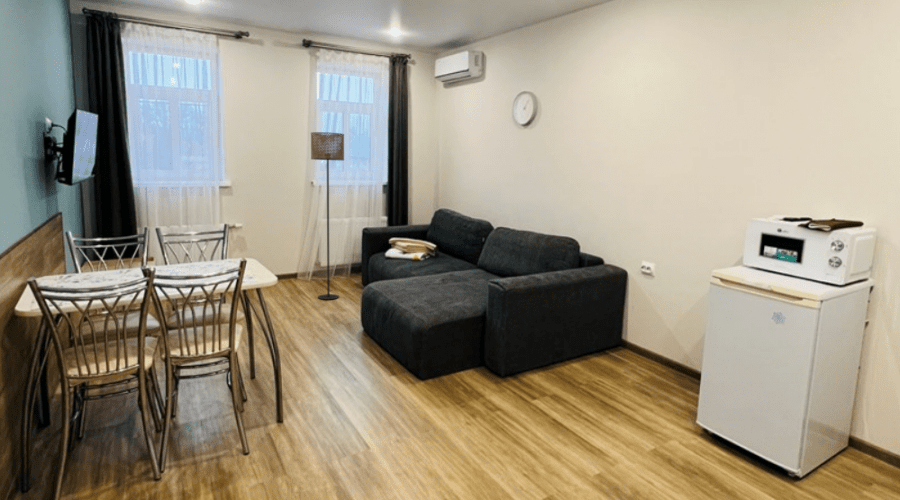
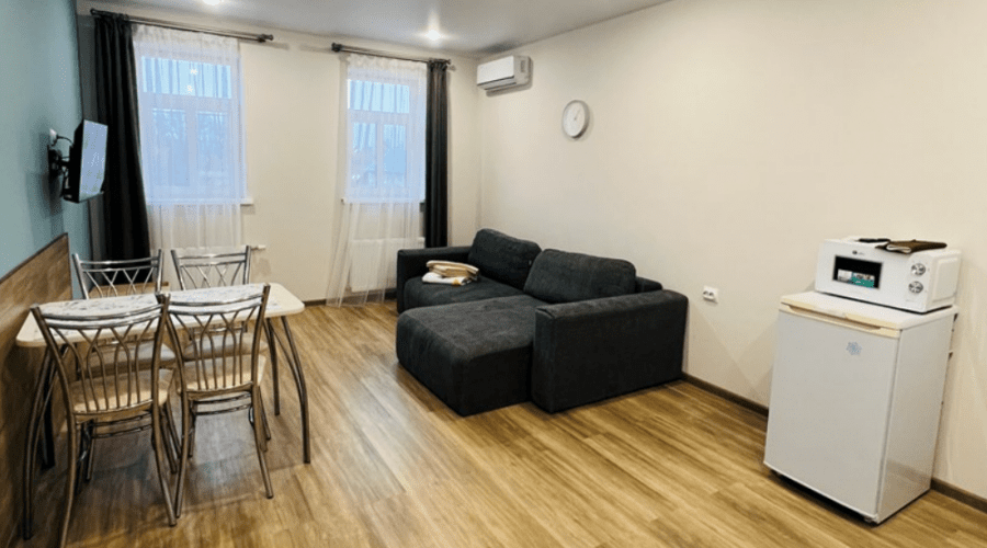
- floor lamp [310,131,345,301]
